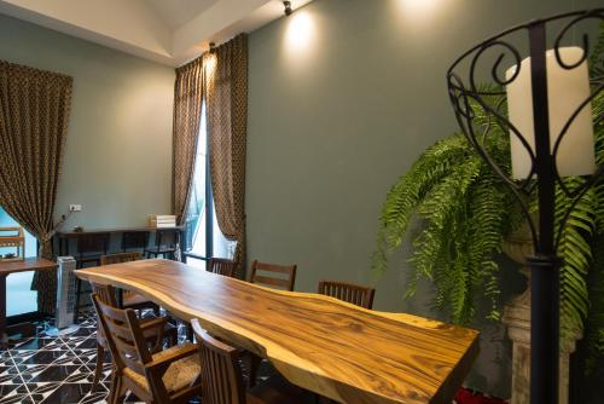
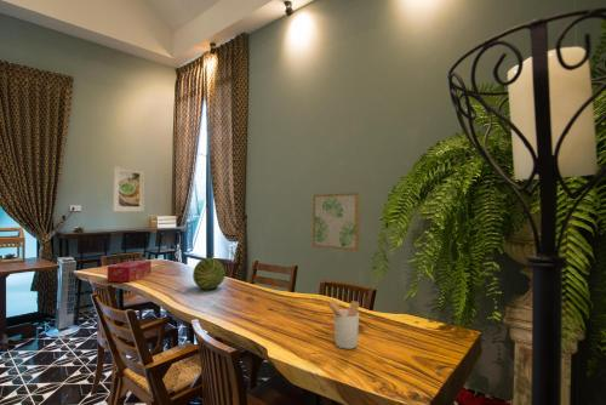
+ tissue box [105,259,153,283]
+ wall art [311,192,361,252]
+ utensil holder [324,300,360,350]
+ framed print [112,165,145,212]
+ fruit [191,257,227,291]
